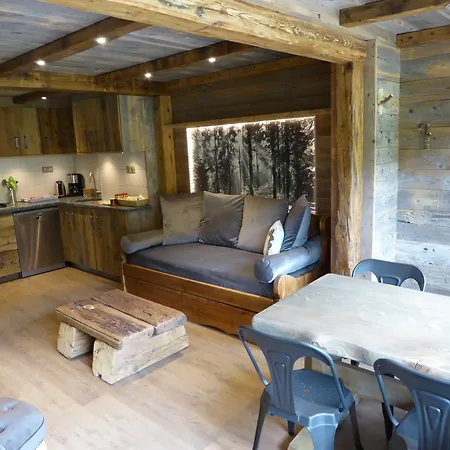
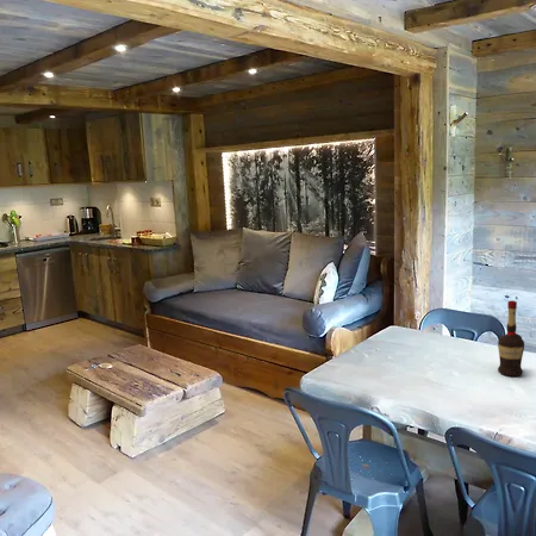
+ liquor [497,299,525,378]
